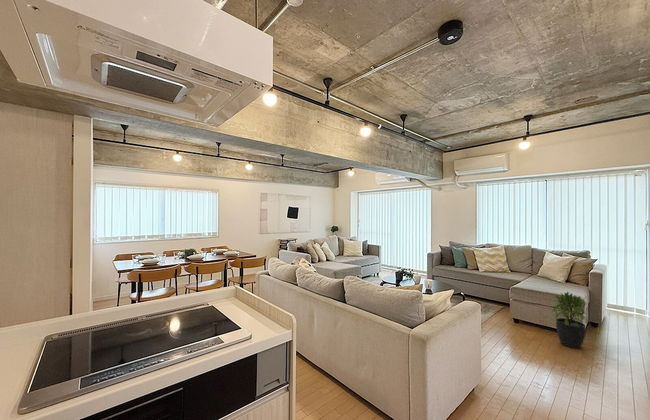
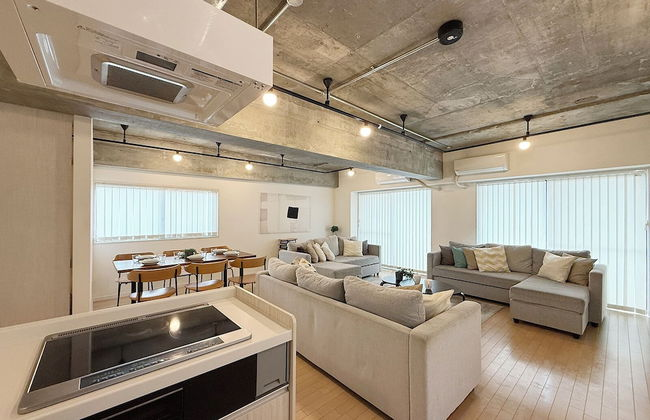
- potted plant [549,290,588,350]
